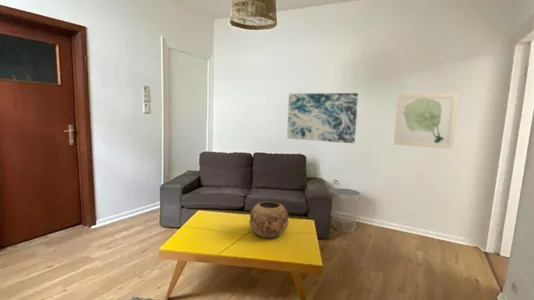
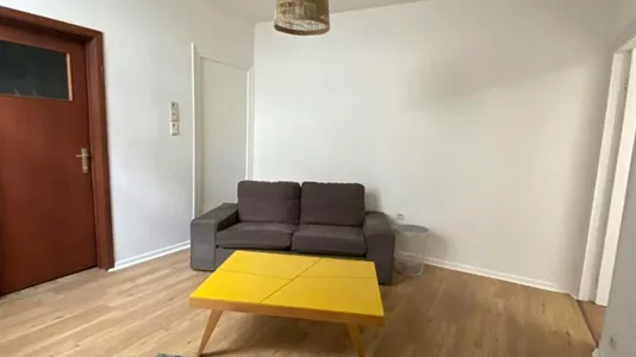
- wall art [286,92,359,144]
- decorative bowl [248,201,289,239]
- wall art [393,92,459,150]
